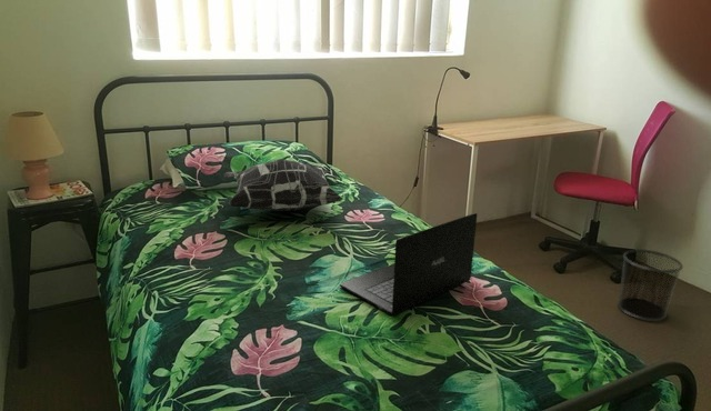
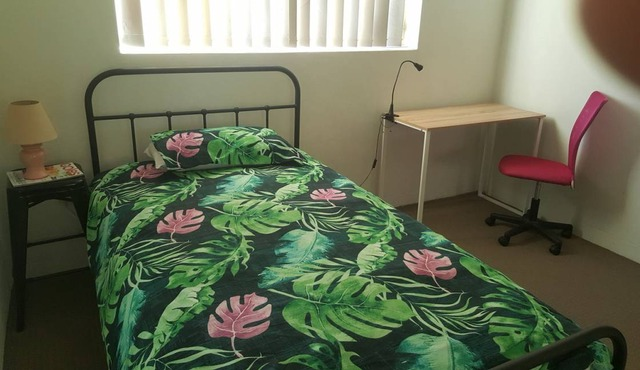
- waste bin [617,249,684,322]
- decorative pillow [223,158,344,212]
- laptop [339,212,478,317]
